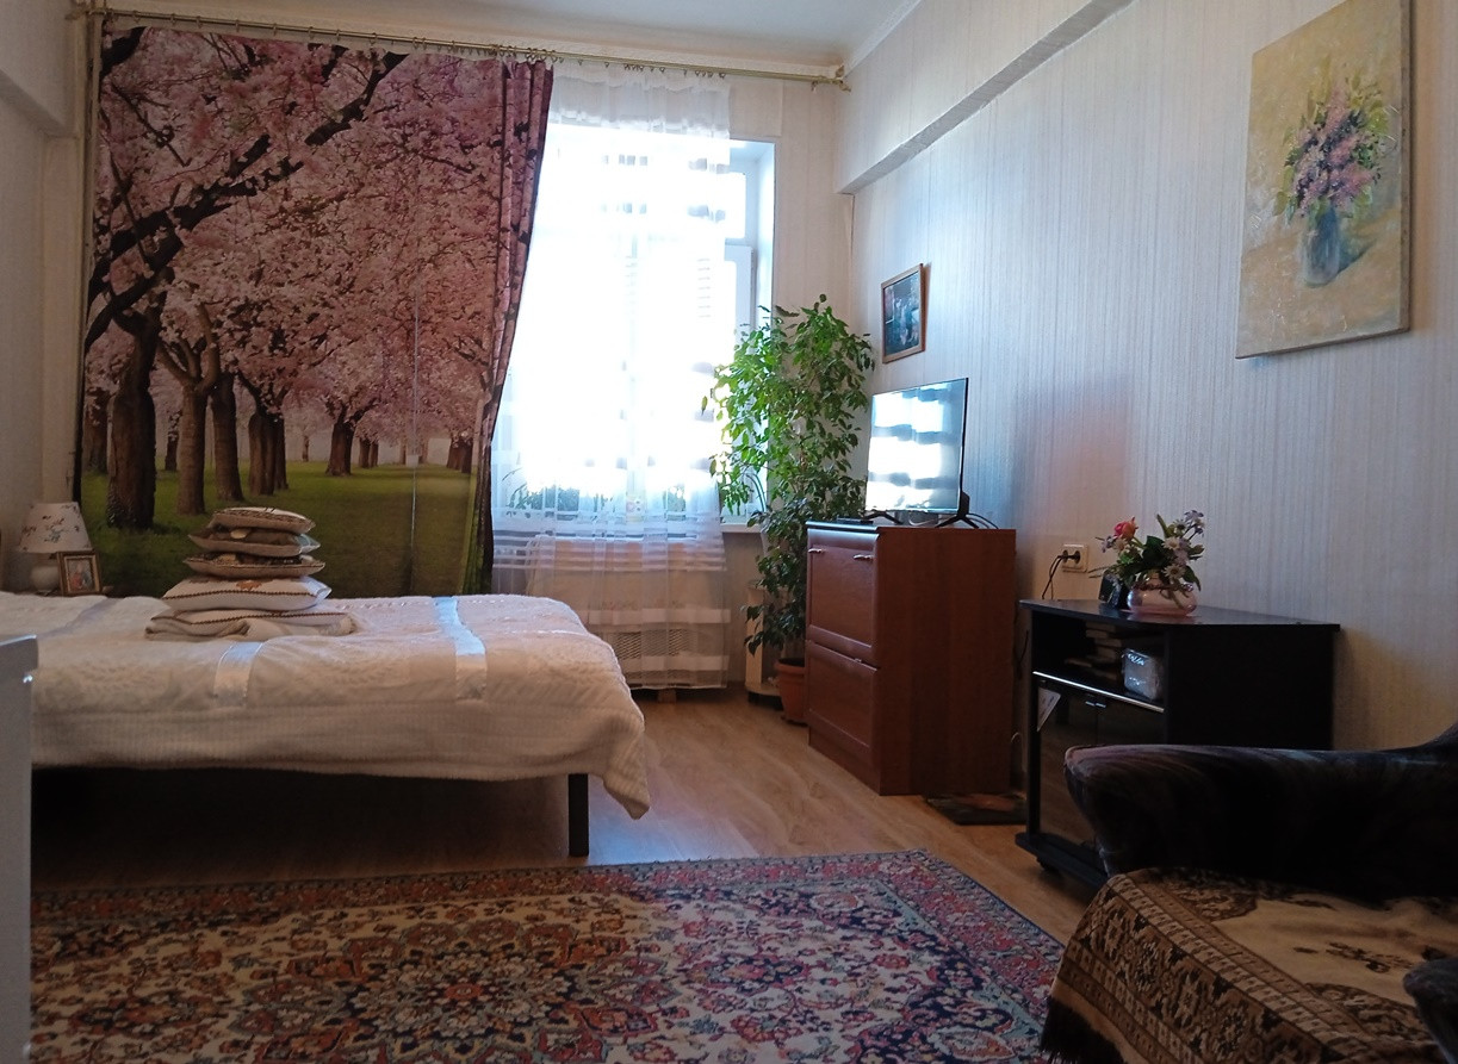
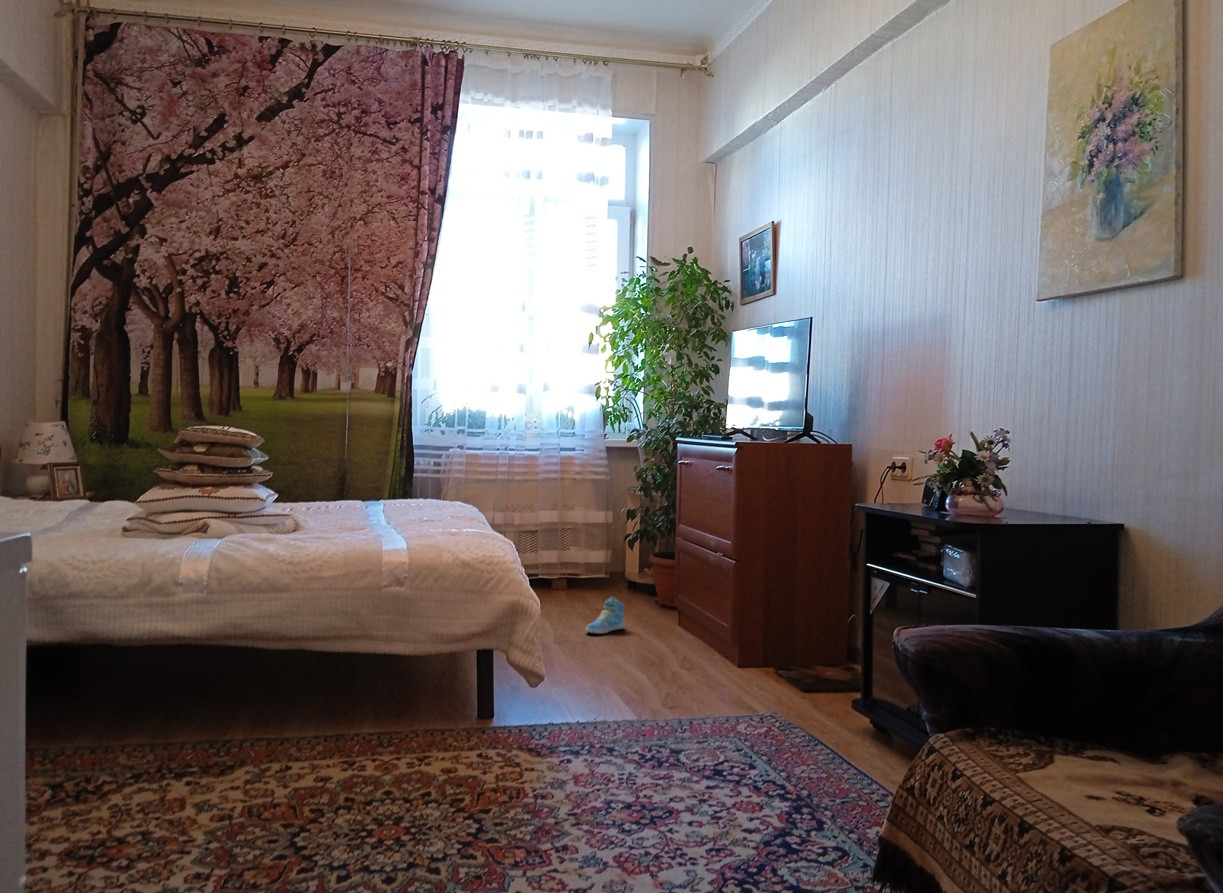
+ sneaker [585,595,626,635]
